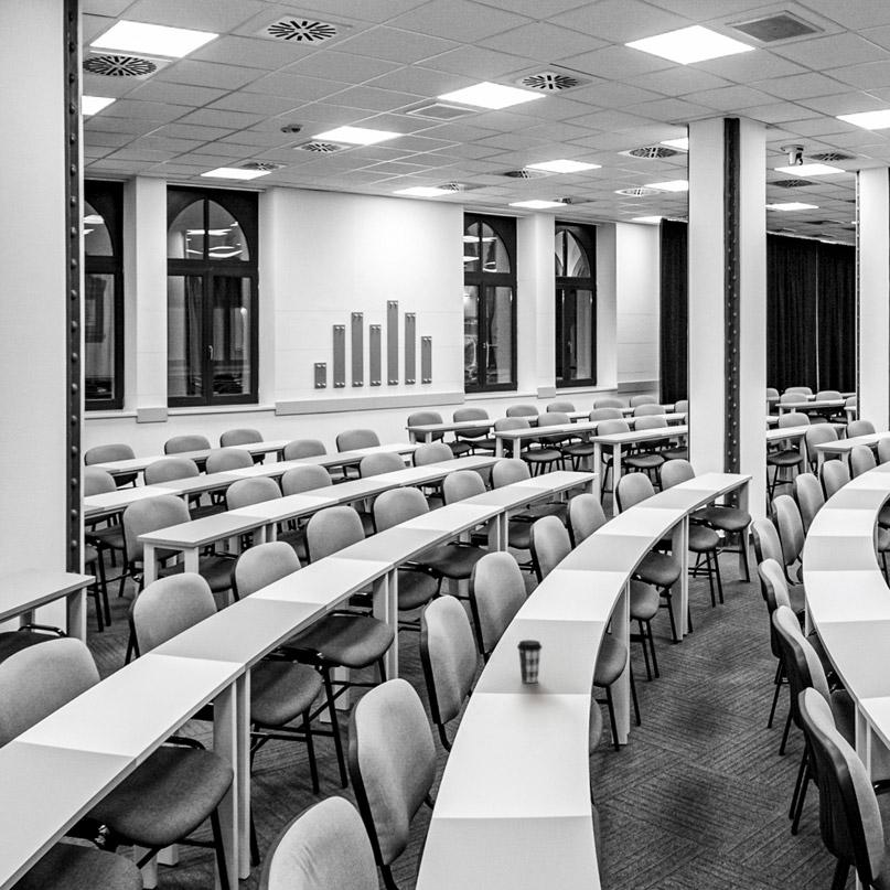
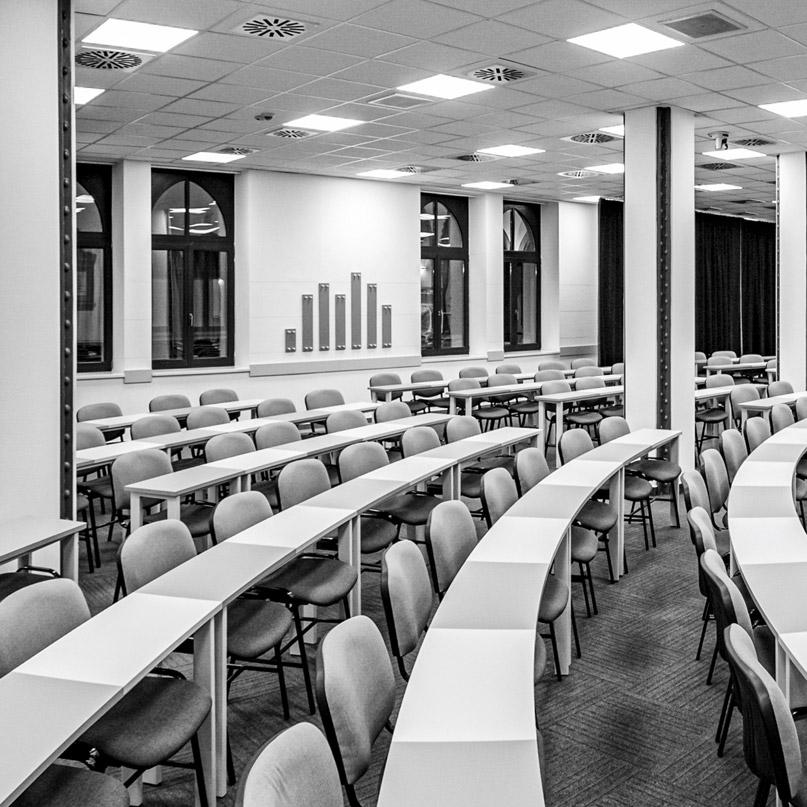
- coffee cup [516,639,544,684]
